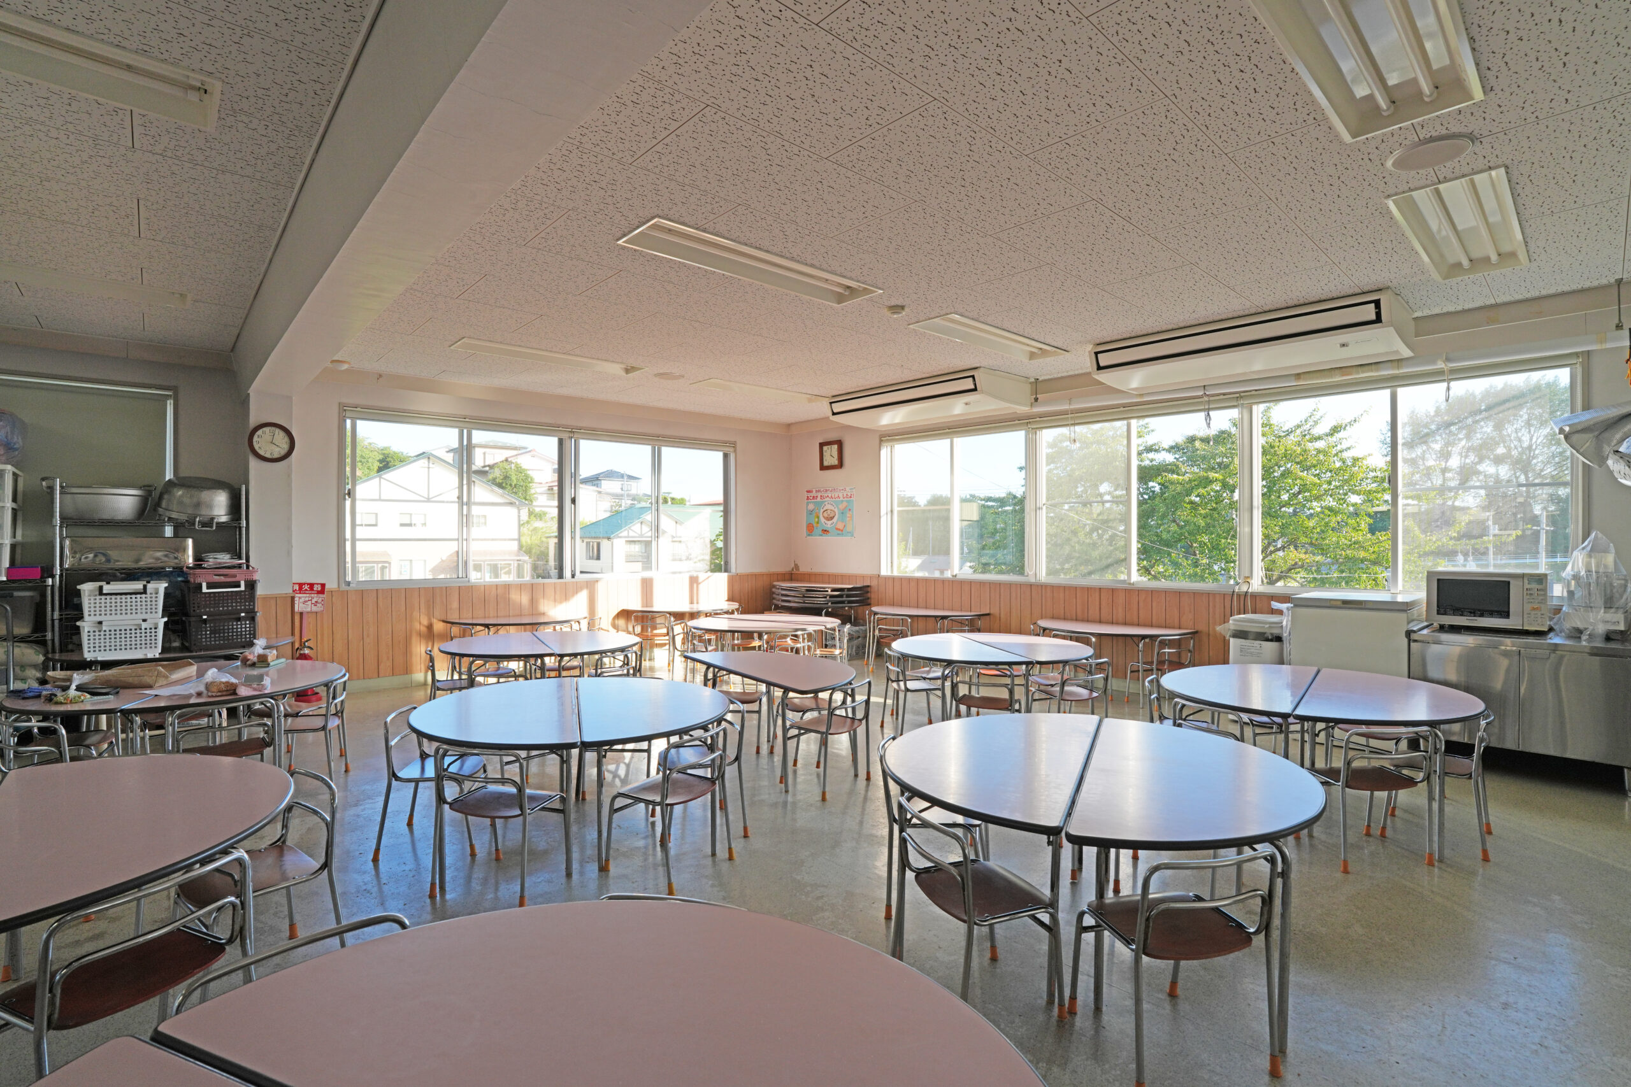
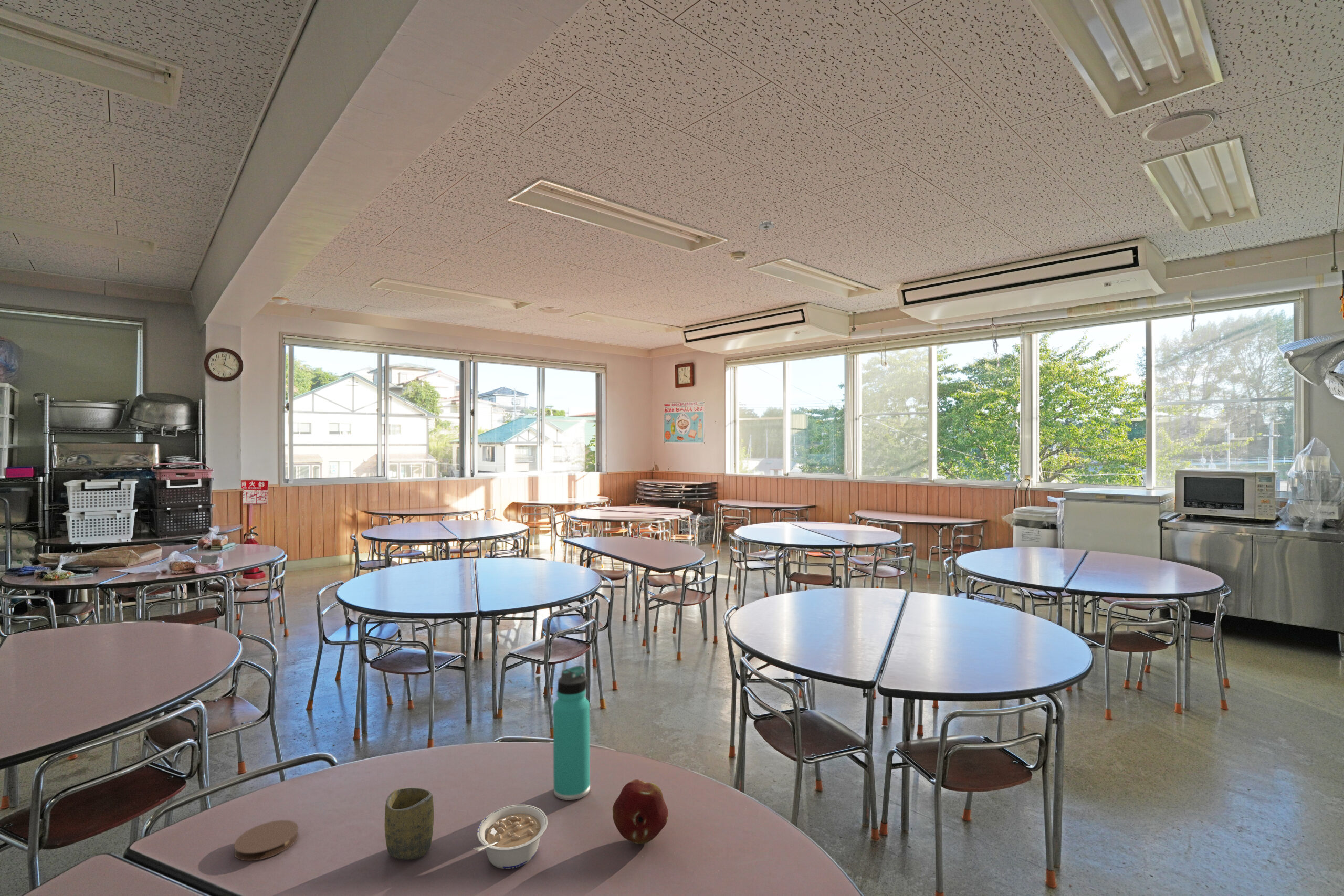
+ thermos bottle [553,665,591,801]
+ coaster [234,820,299,861]
+ fruit [612,779,669,844]
+ legume [473,804,548,870]
+ cup [384,787,434,860]
+ smoke detector [757,220,775,231]
